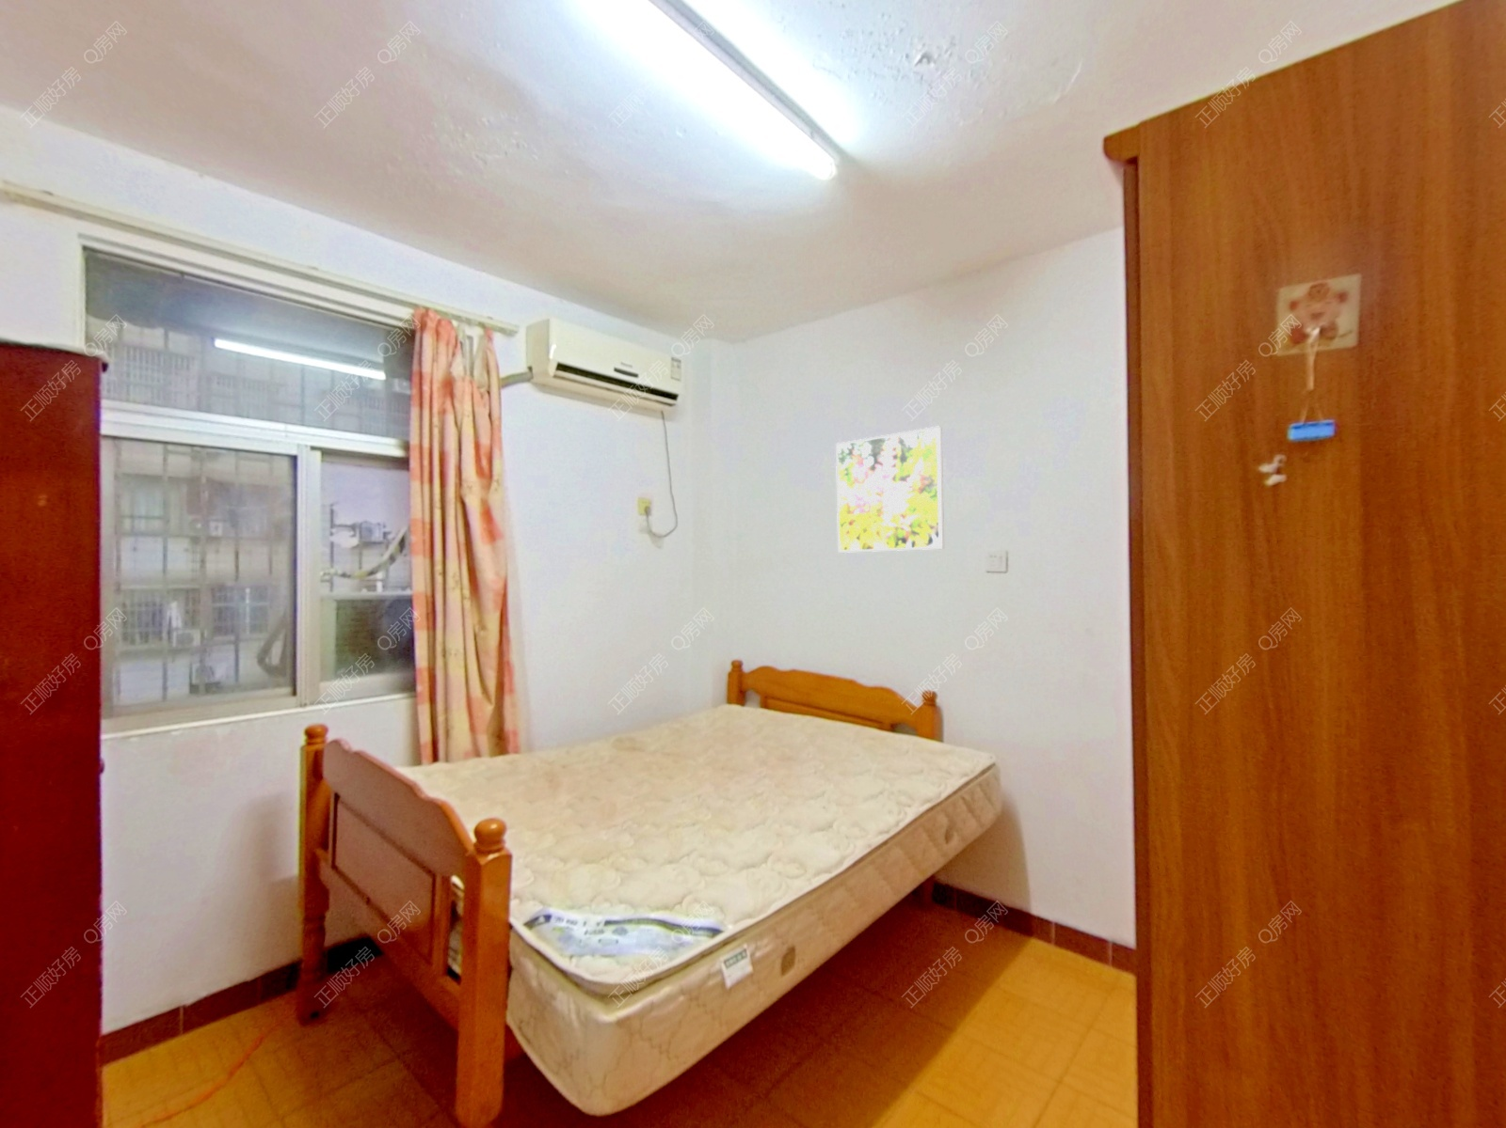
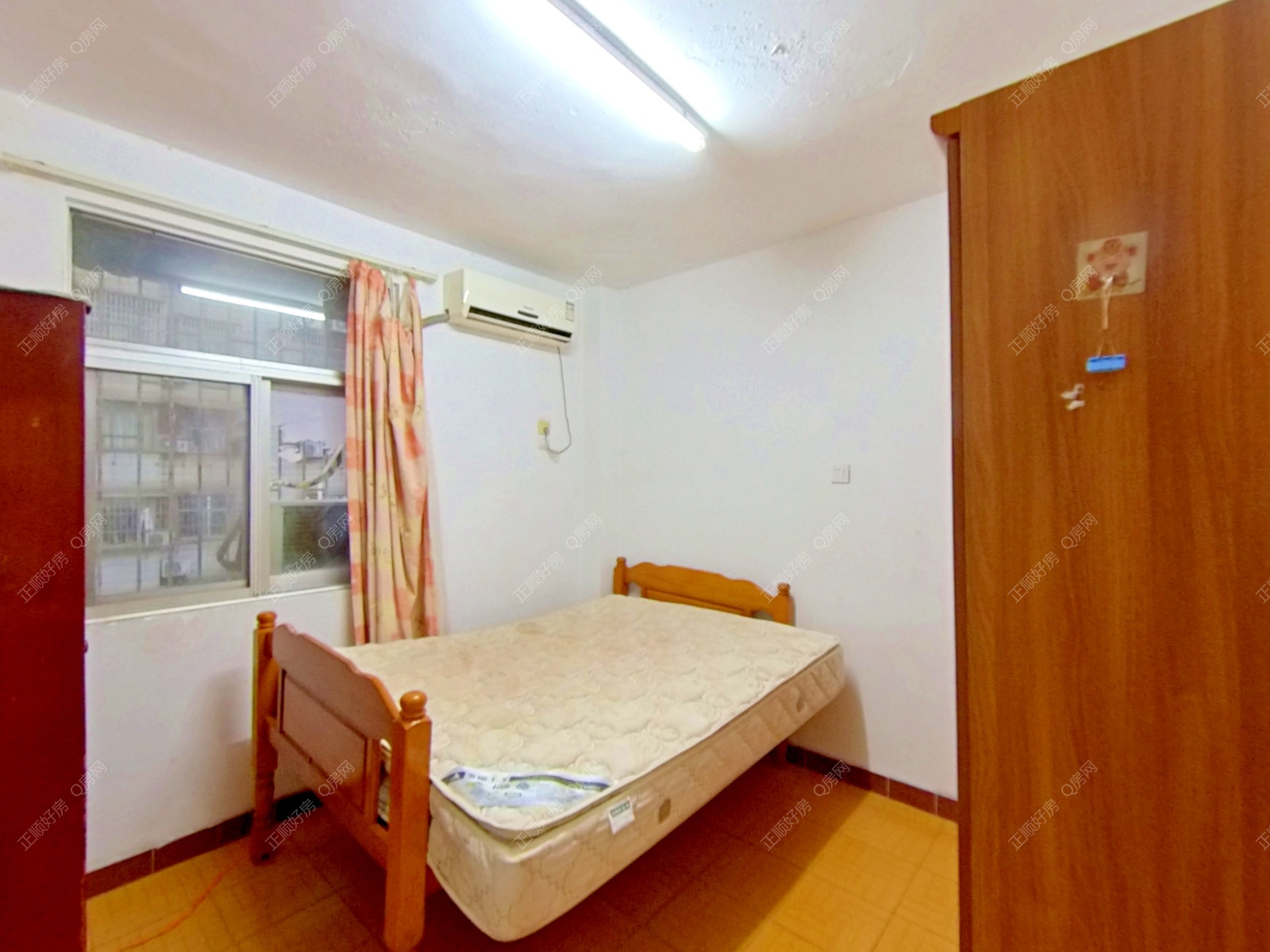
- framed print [835,425,945,553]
